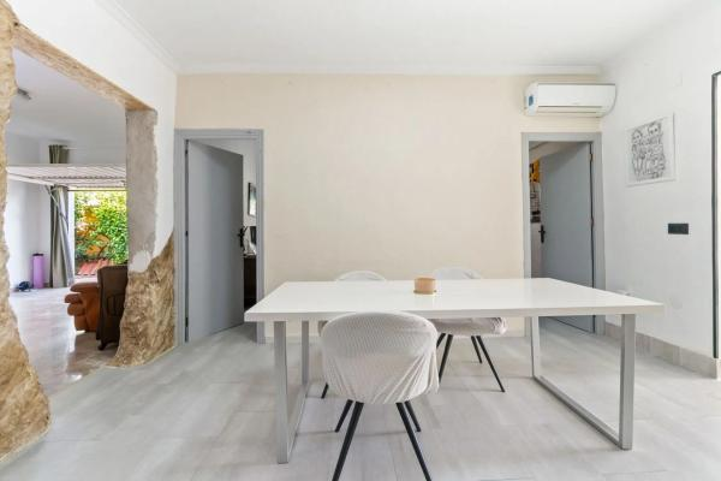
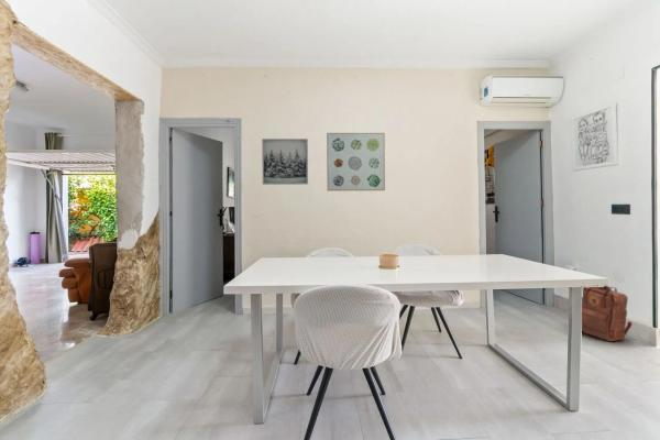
+ wall art [326,132,386,193]
+ wall art [261,138,309,186]
+ backpack [581,285,632,342]
